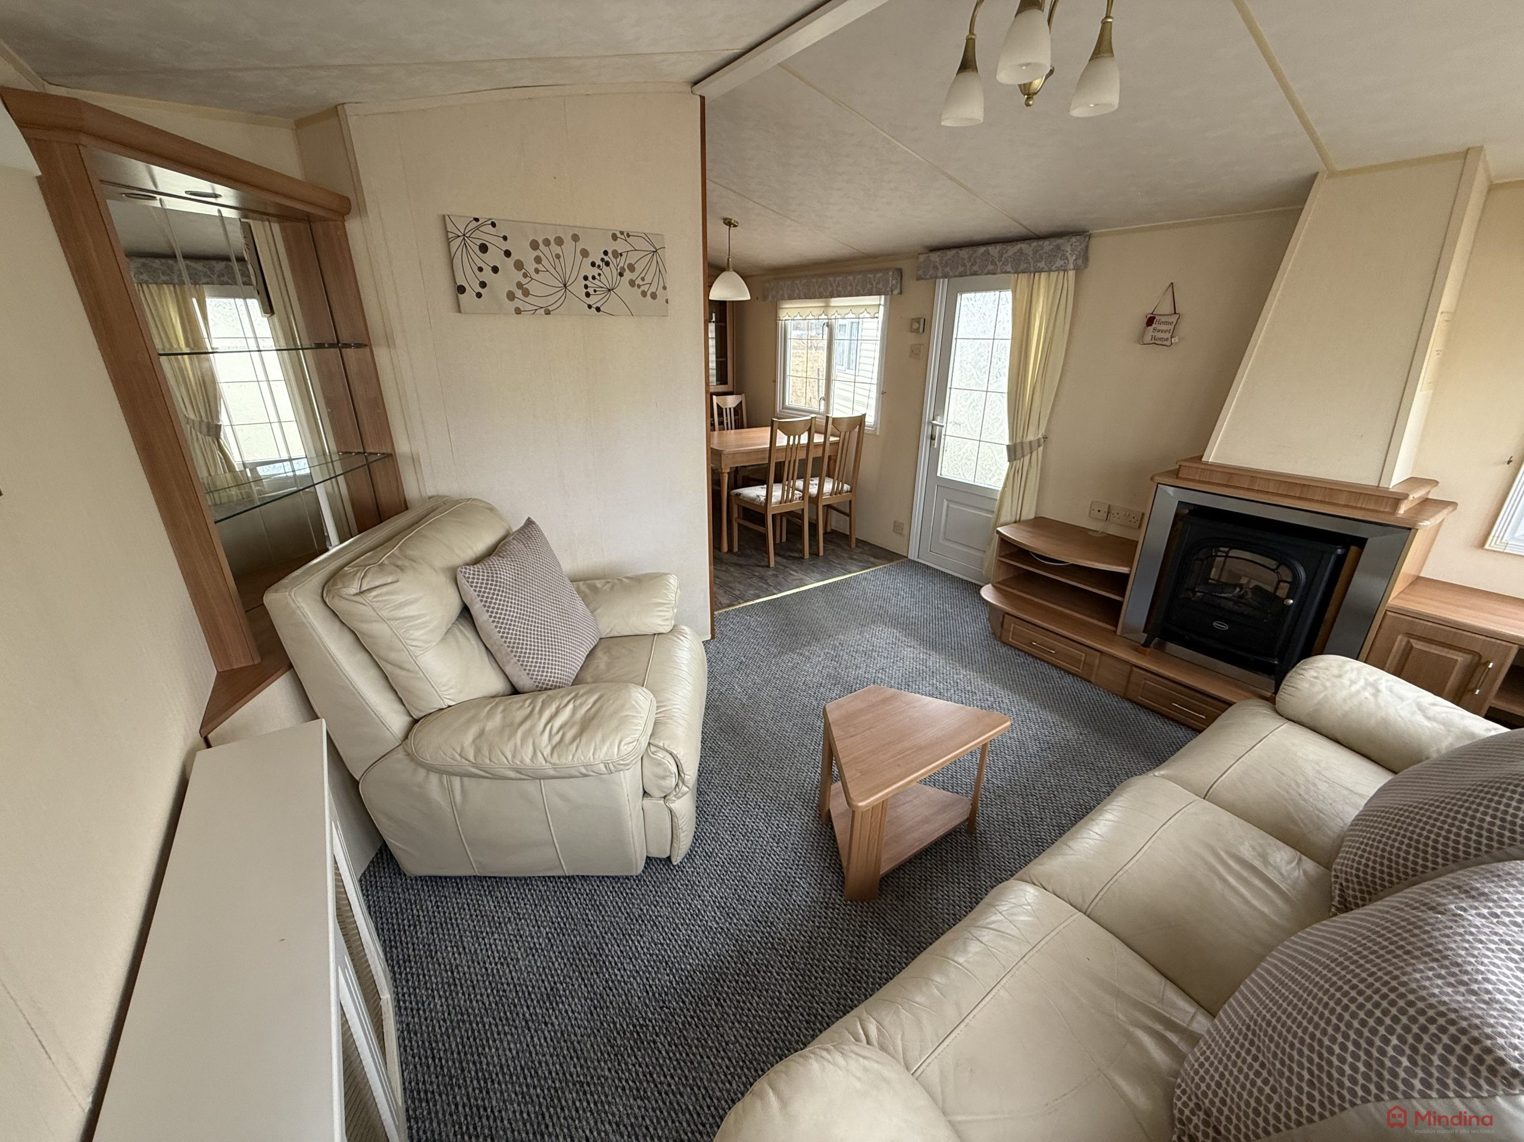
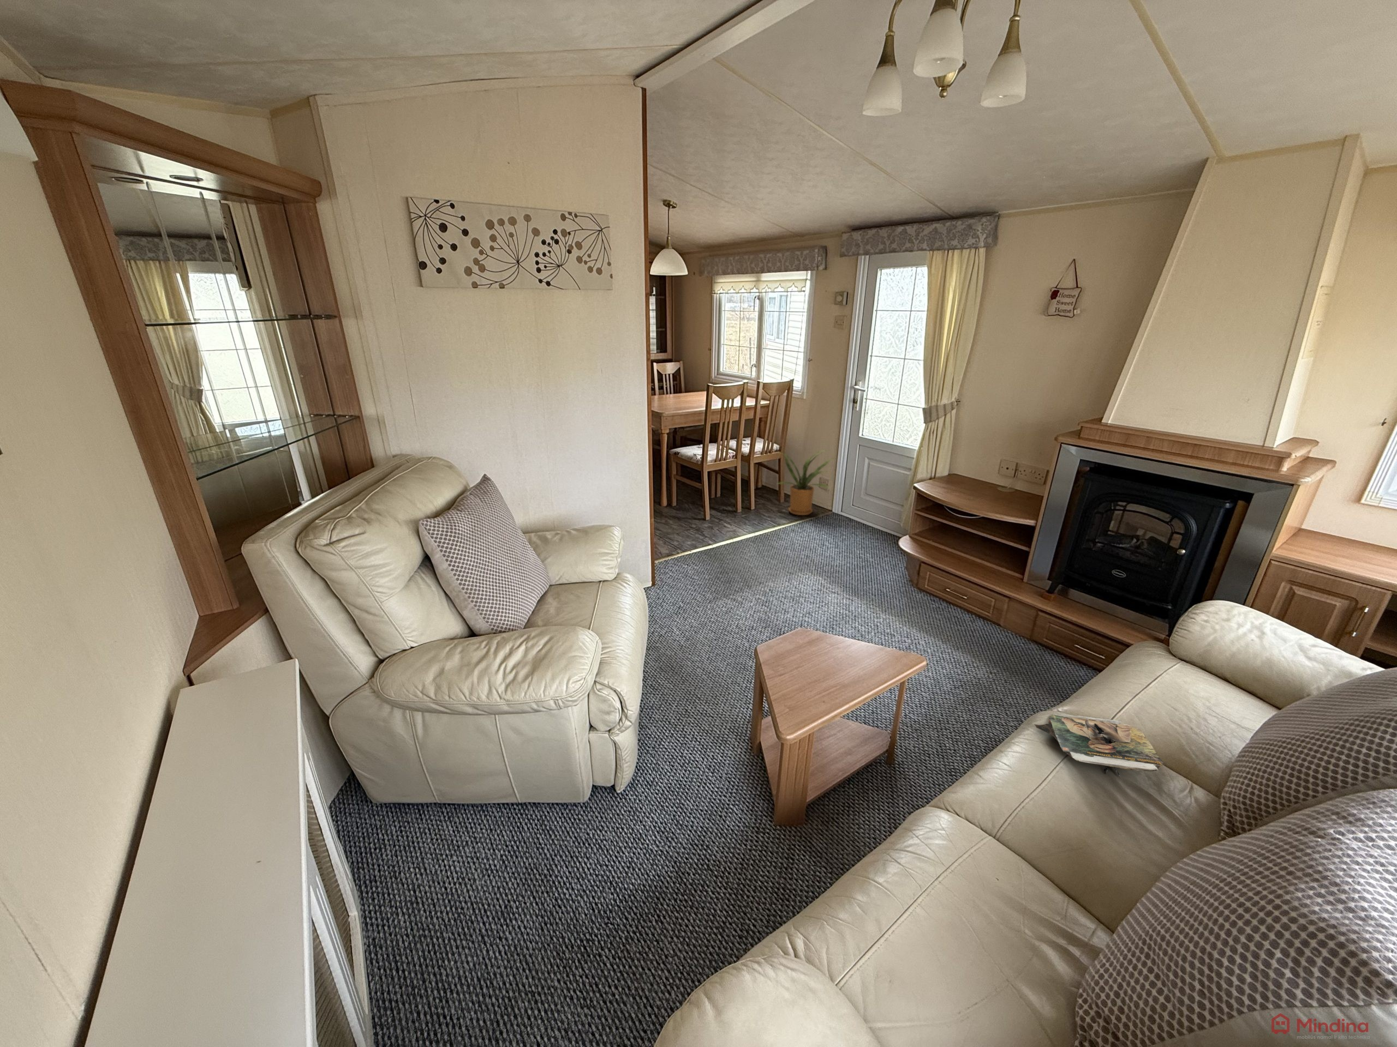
+ house plant [774,450,836,516]
+ magazine [1034,714,1165,778]
